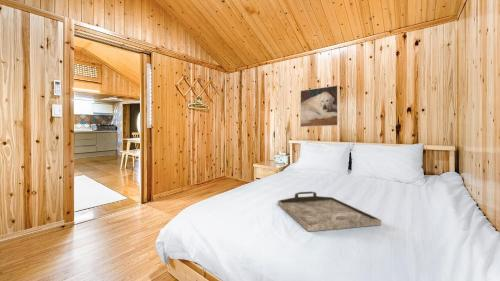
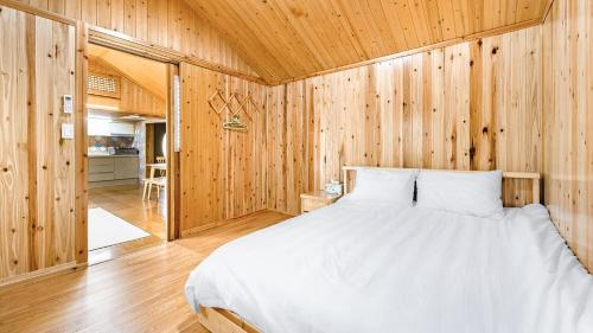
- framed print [299,84,339,128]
- serving tray [277,190,382,233]
